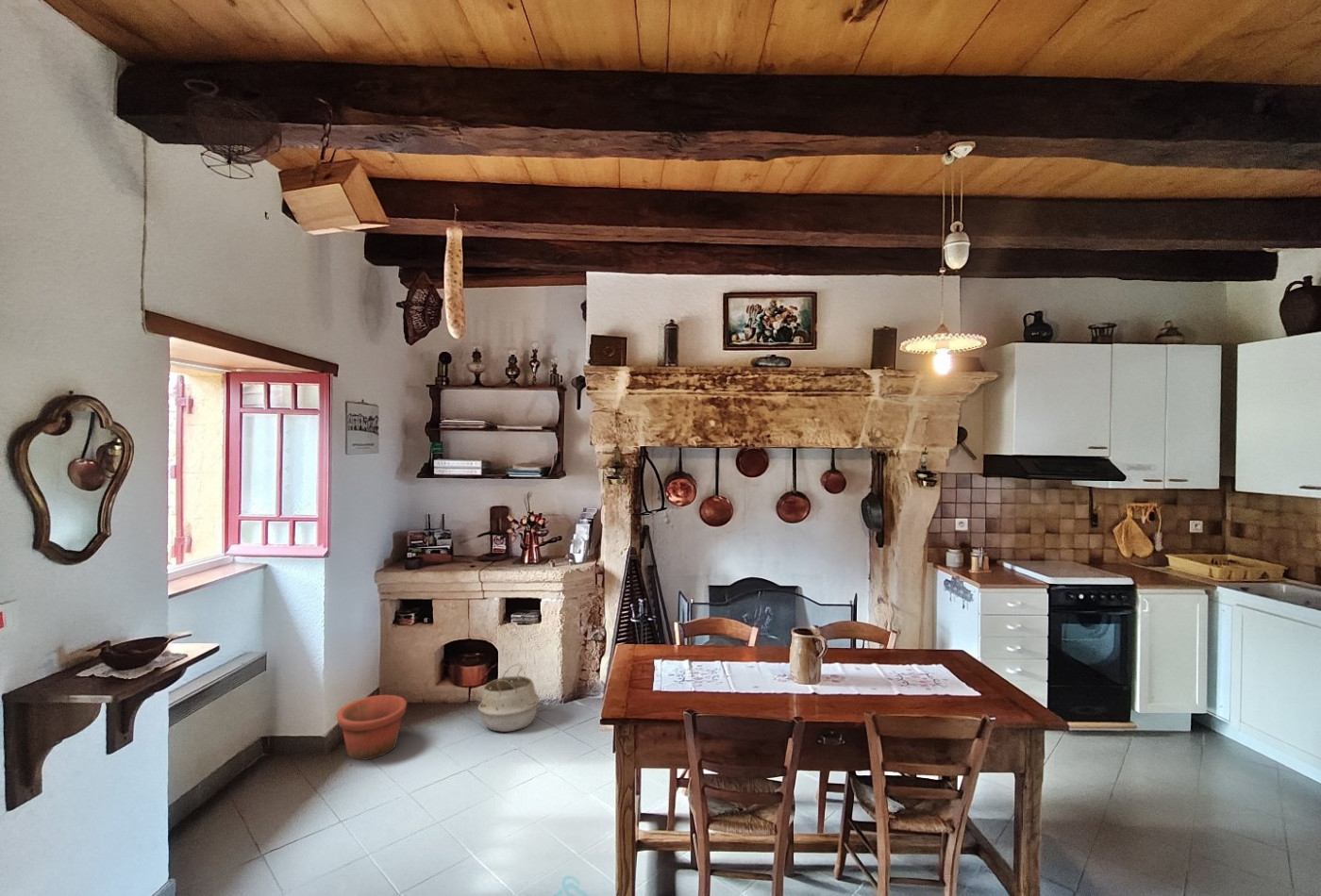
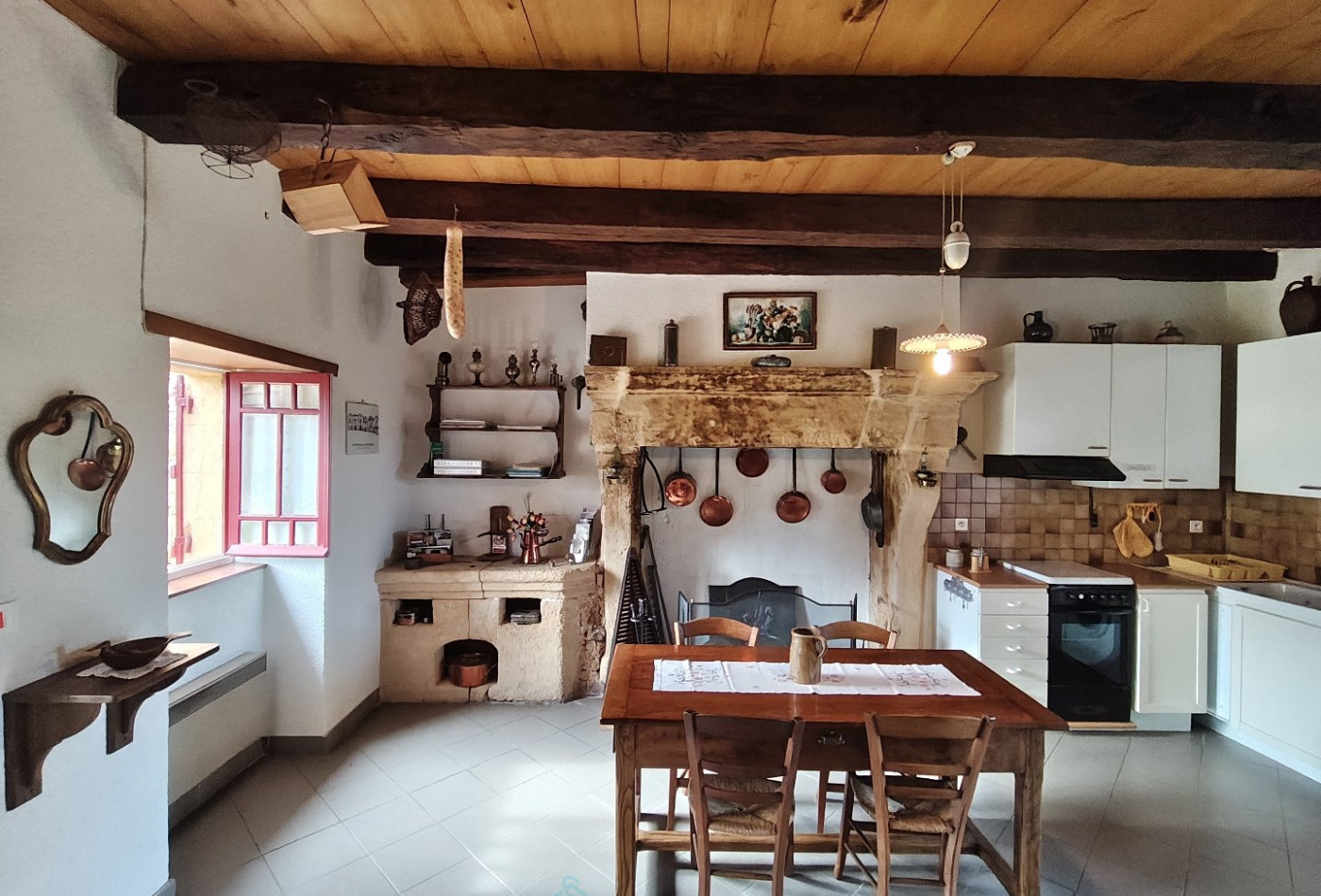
- pot [336,694,408,761]
- woven basket [477,663,541,733]
